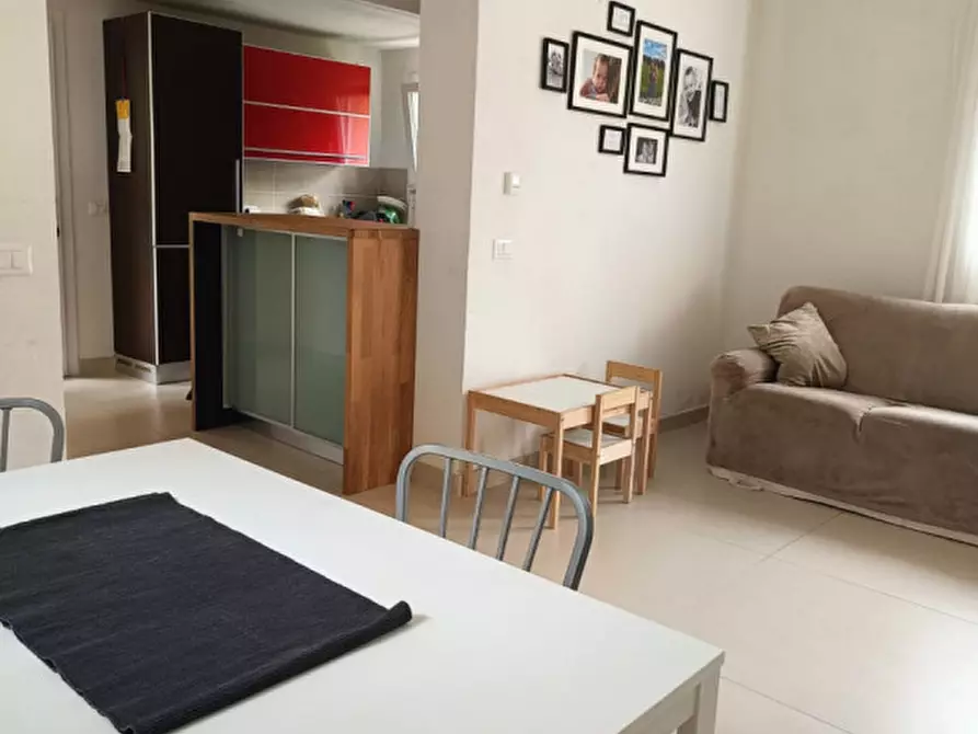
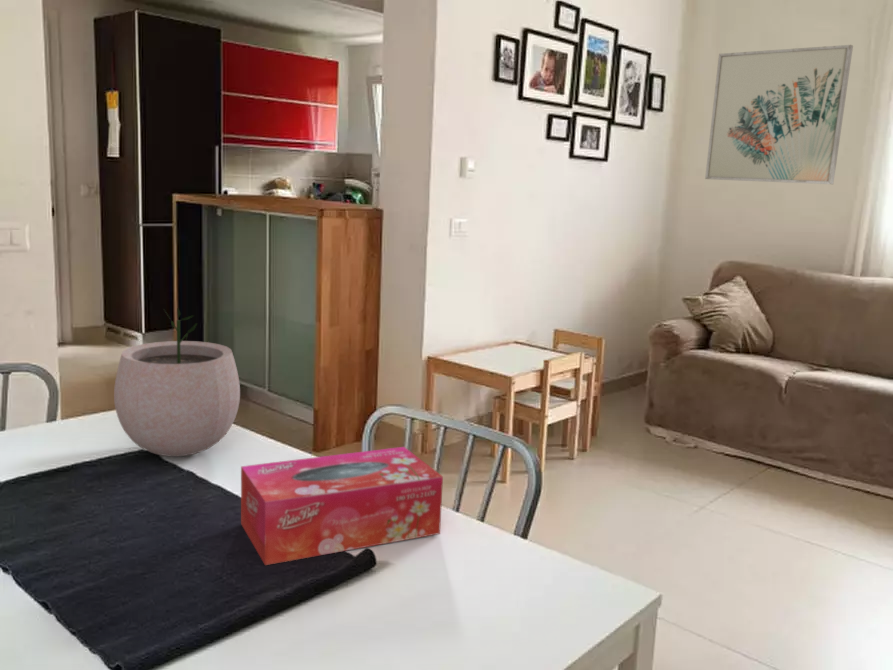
+ plant pot [113,307,241,458]
+ tissue box [240,446,444,566]
+ wall art [704,44,854,185]
